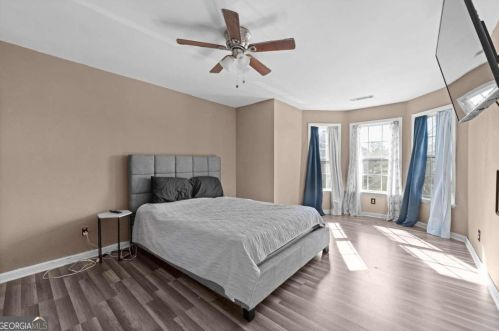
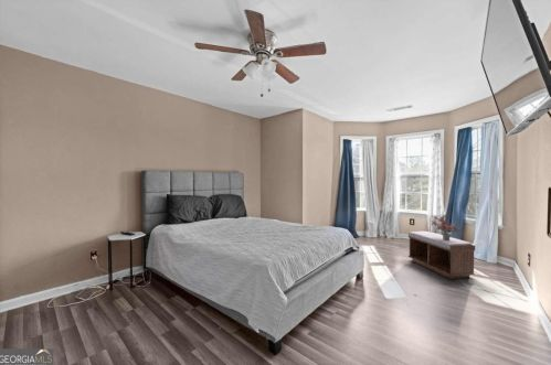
+ potted plant [431,210,462,240]
+ bench [407,230,476,280]
